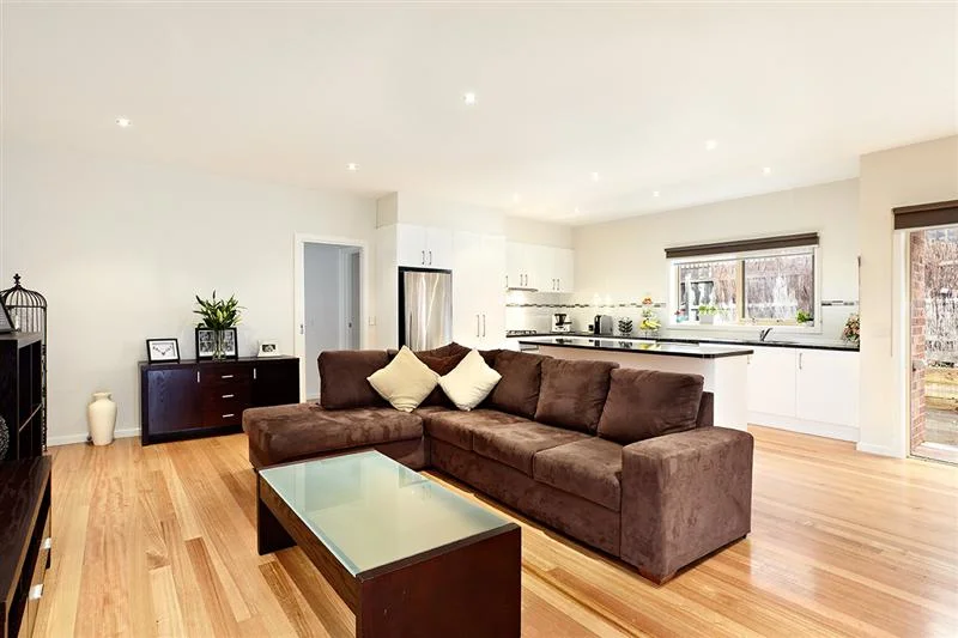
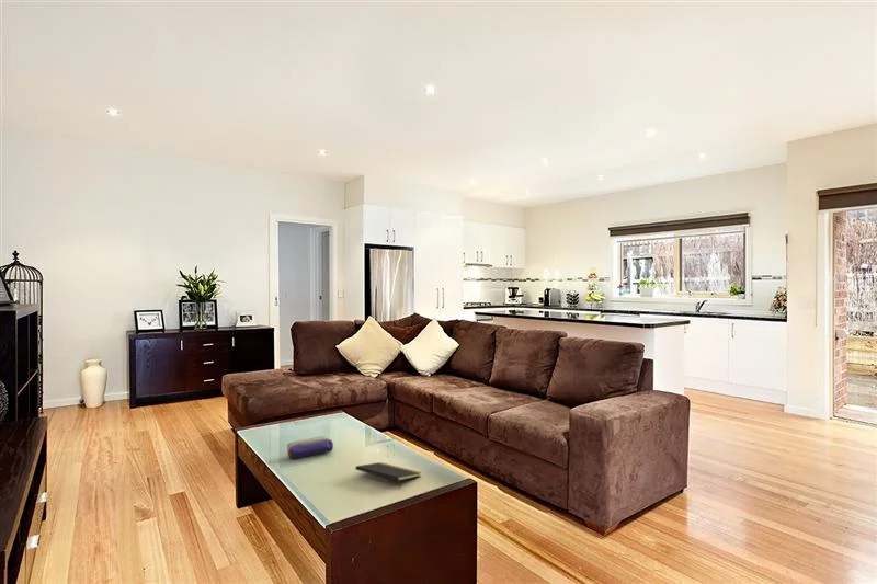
+ pencil case [286,436,334,460]
+ notepad [354,461,422,490]
